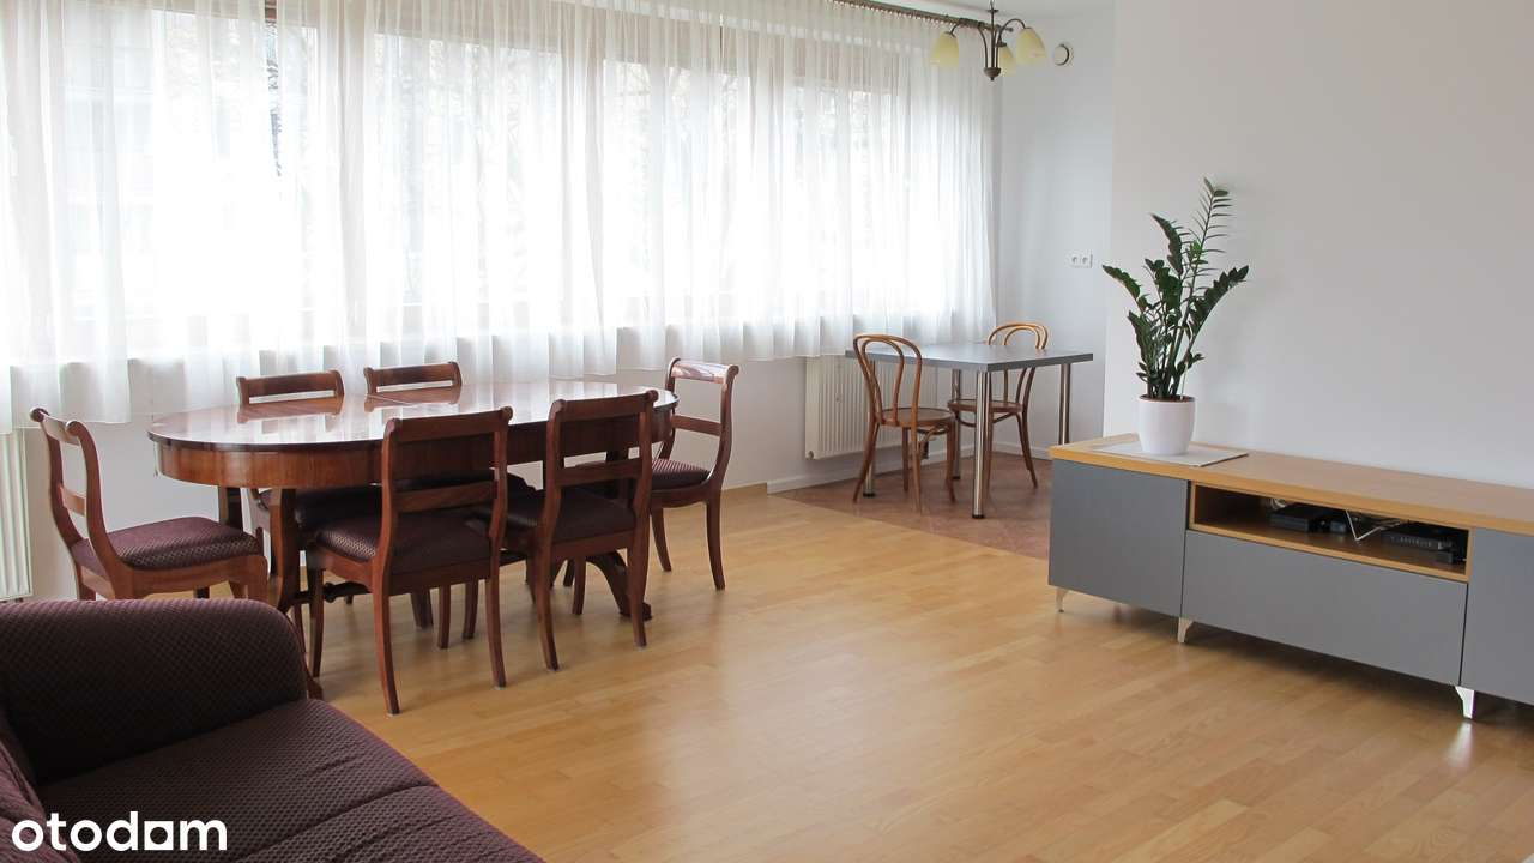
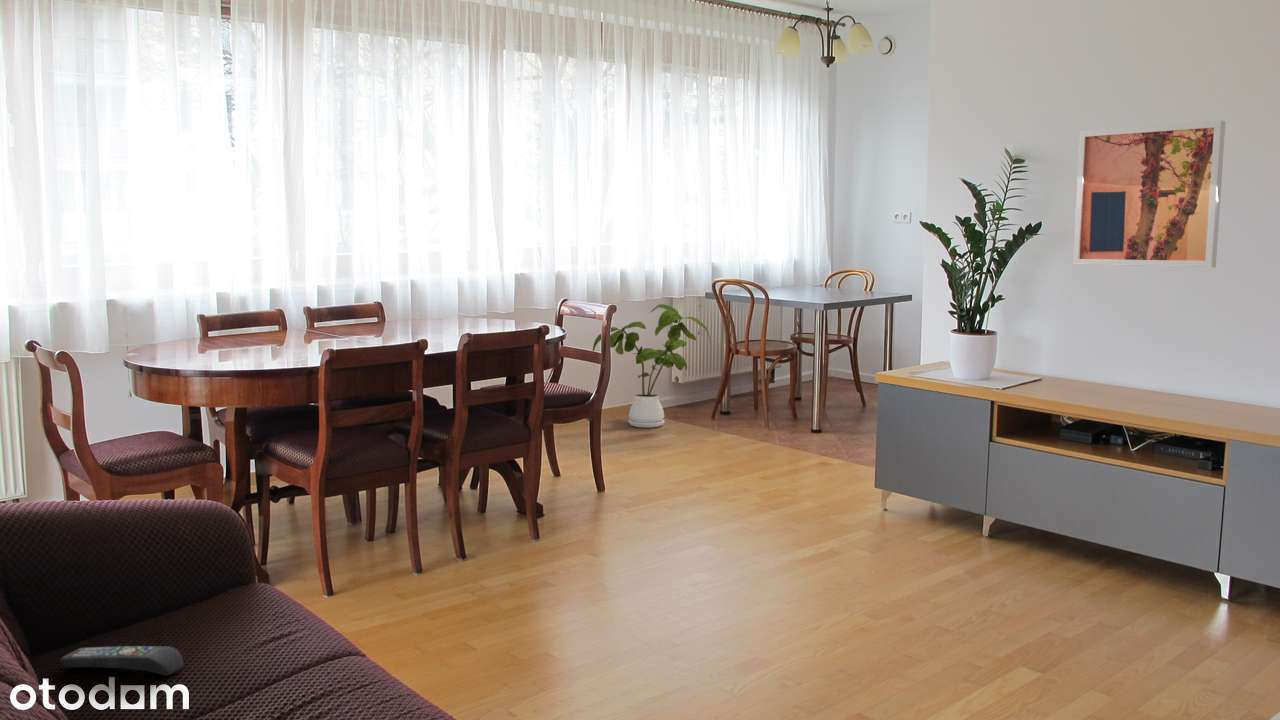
+ house plant [592,303,712,429]
+ wall art [1072,120,1226,268]
+ remote control [59,645,184,676]
